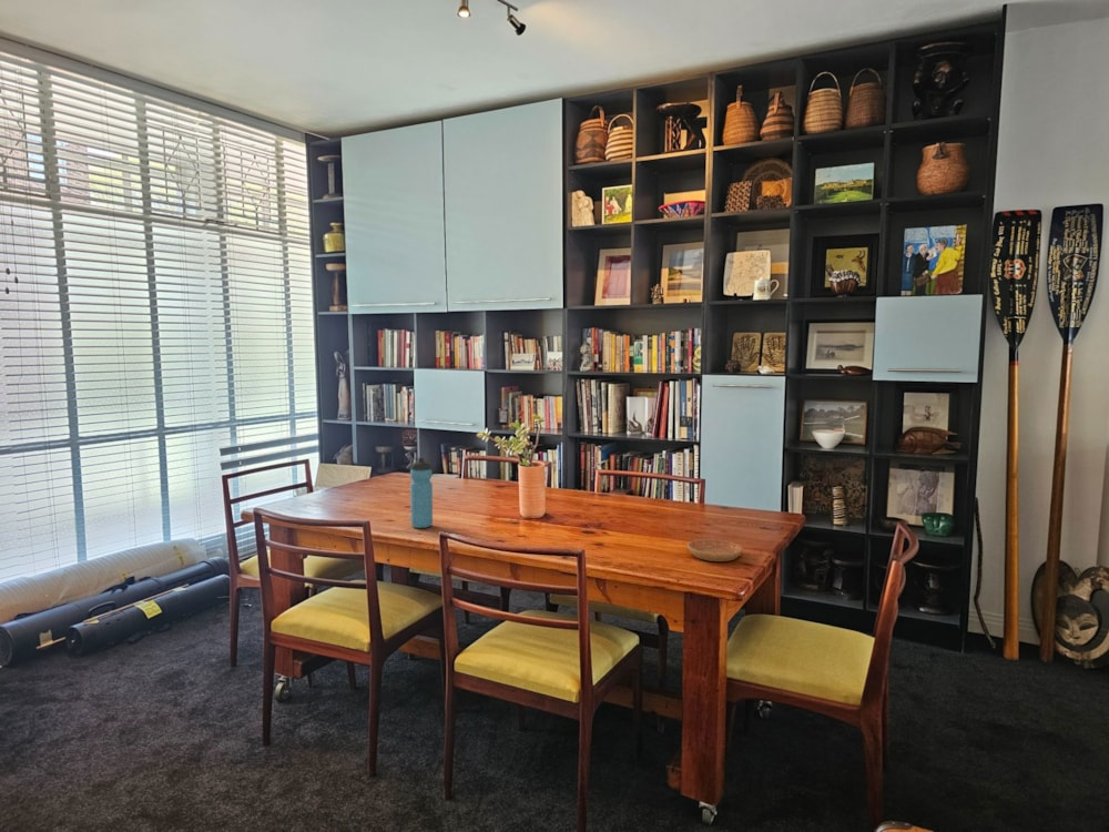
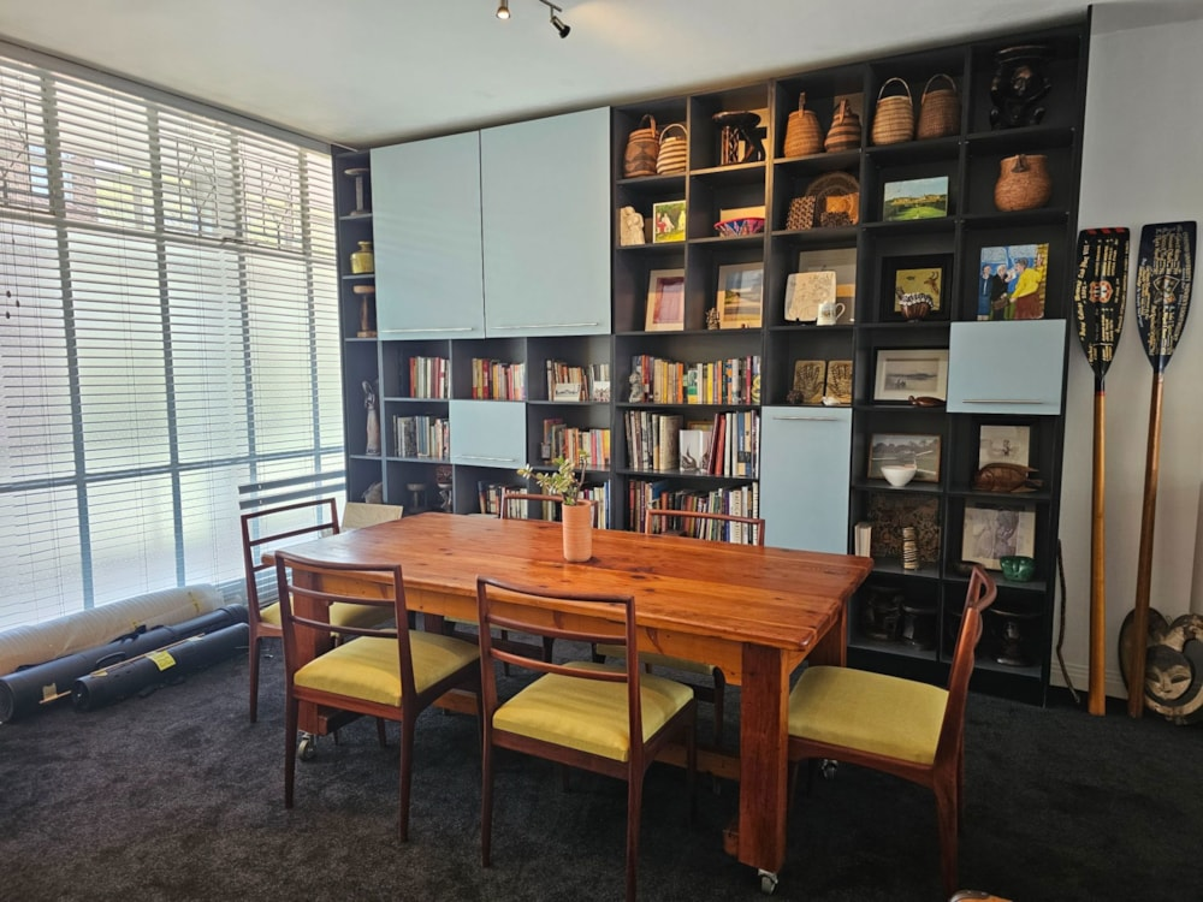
- water bottle [409,456,434,529]
- saucer [686,538,744,562]
